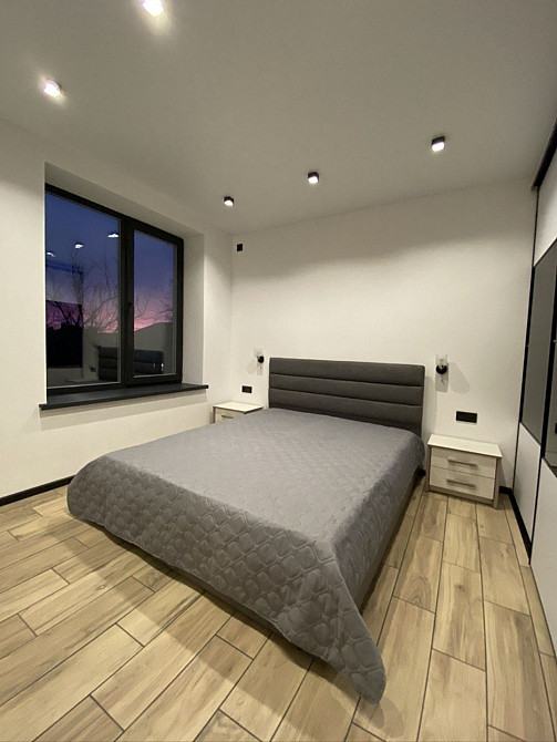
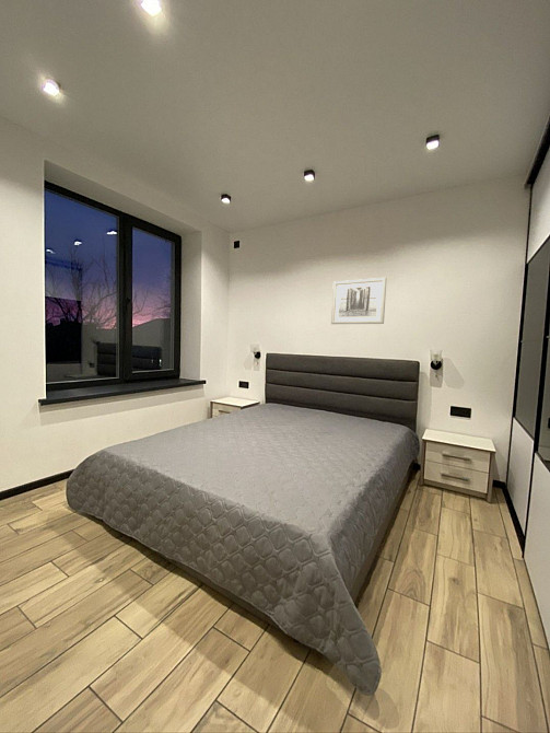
+ wall art [330,277,387,325]
